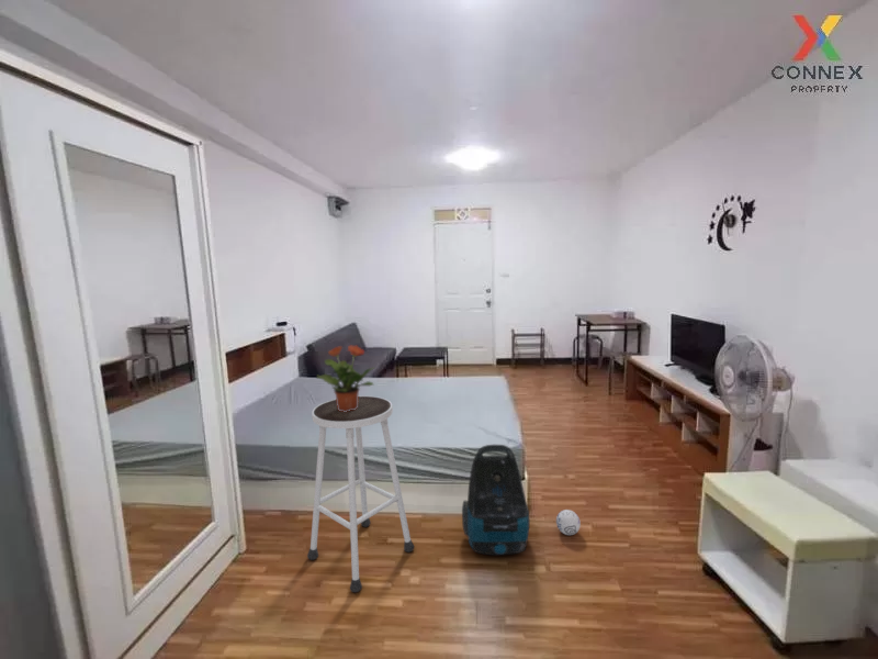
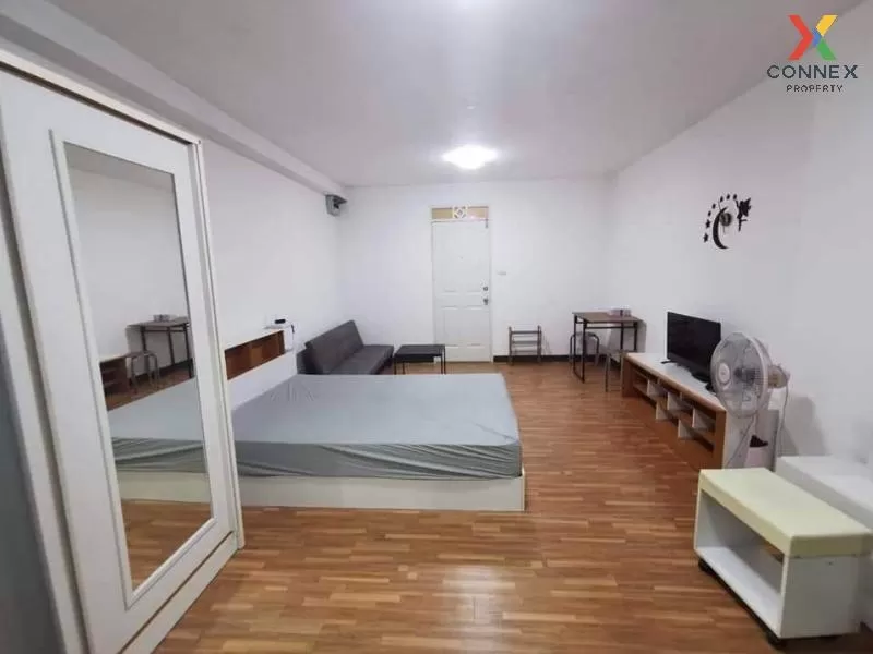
- vacuum cleaner [461,444,531,556]
- potted plant [316,344,376,412]
- ball [555,509,582,536]
- stool [306,394,415,593]
